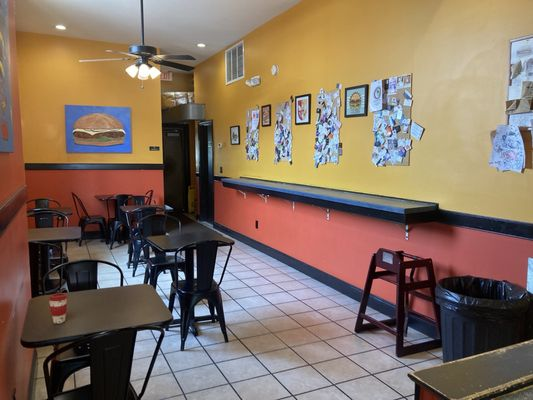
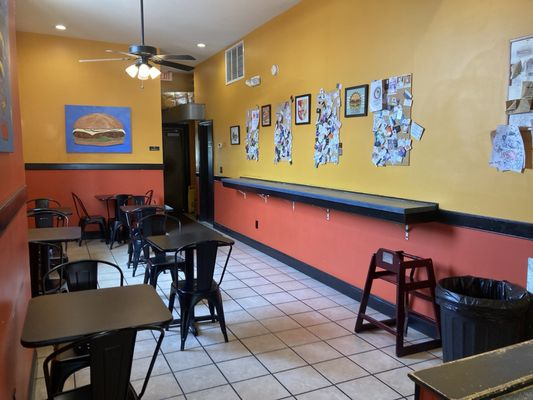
- coffee cup [47,292,68,325]
